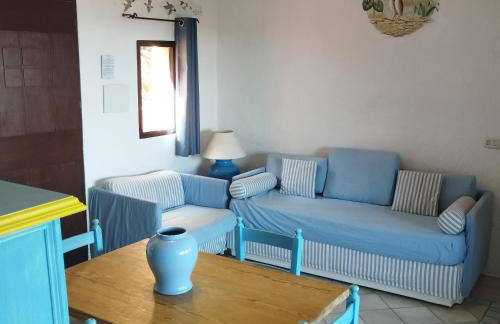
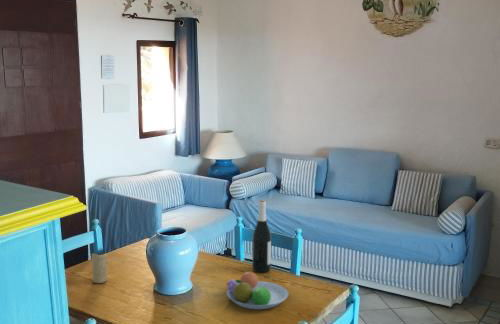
+ wine bottle [251,199,272,274]
+ fruit bowl [225,270,290,310]
+ candle [91,253,109,284]
